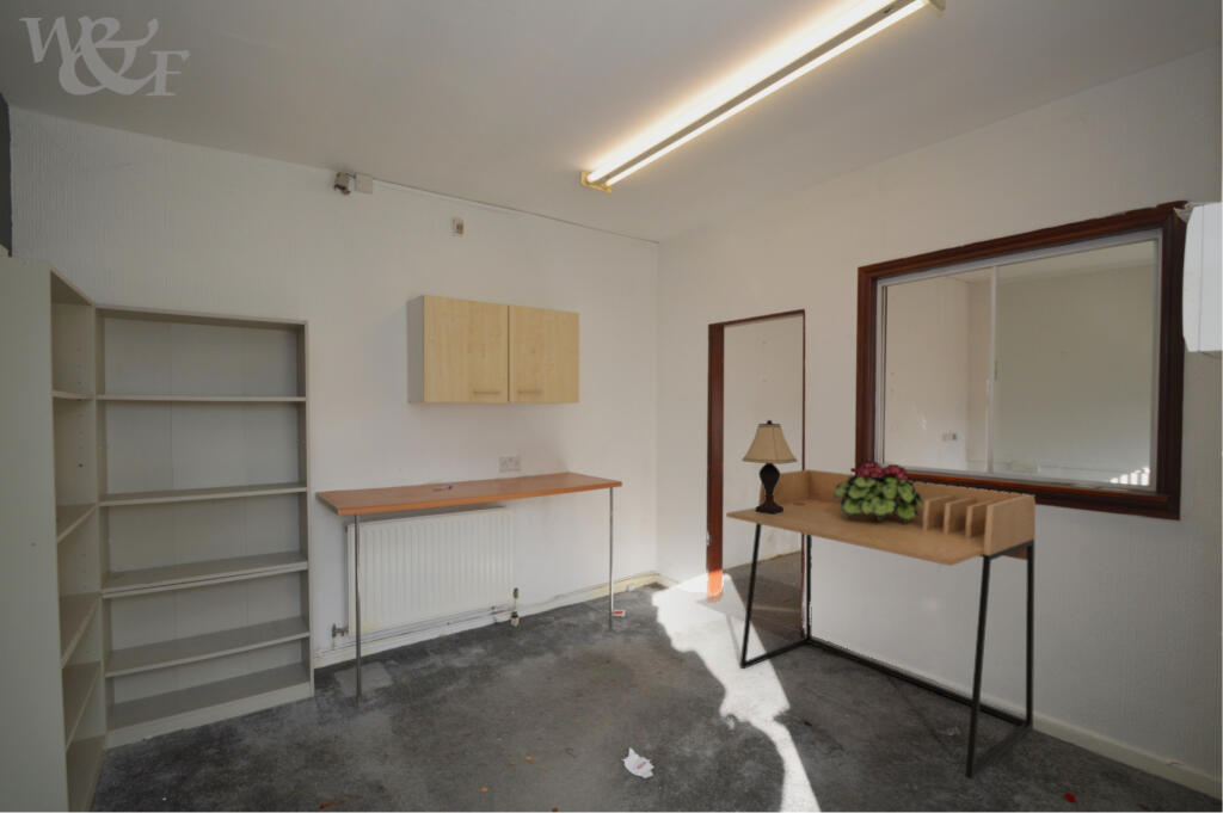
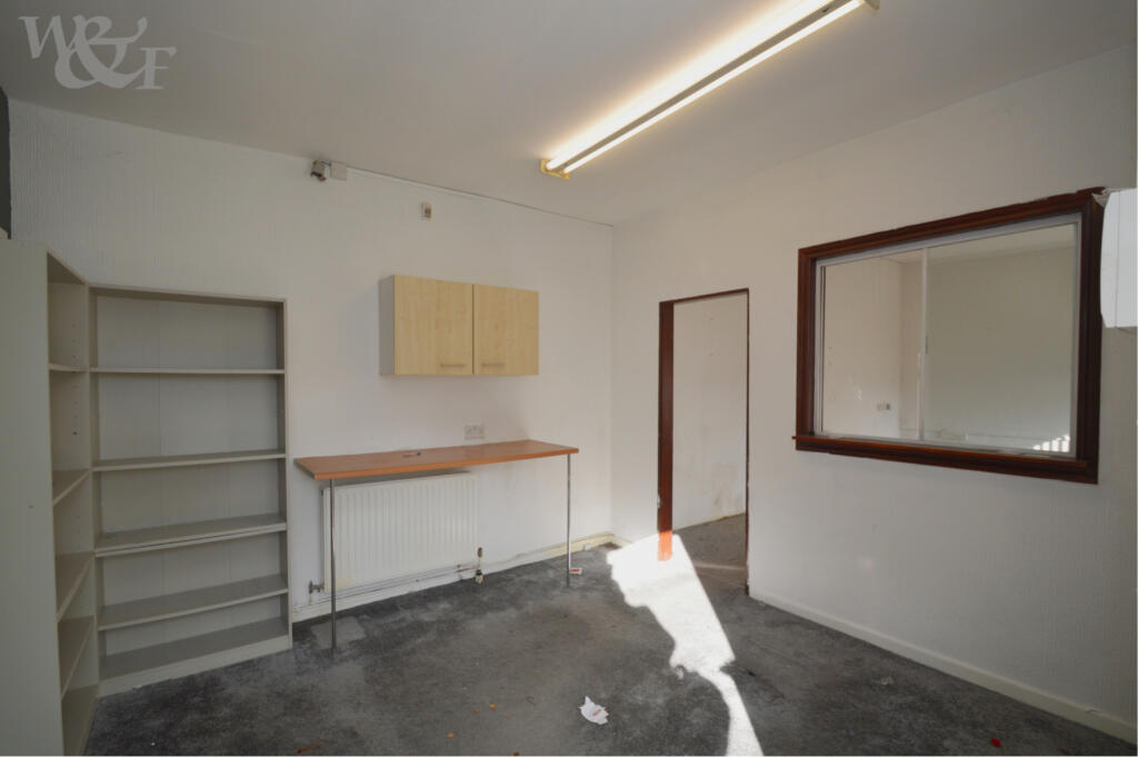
- desk [725,468,1037,781]
- lamp [740,419,799,515]
- potted plant [834,460,924,523]
